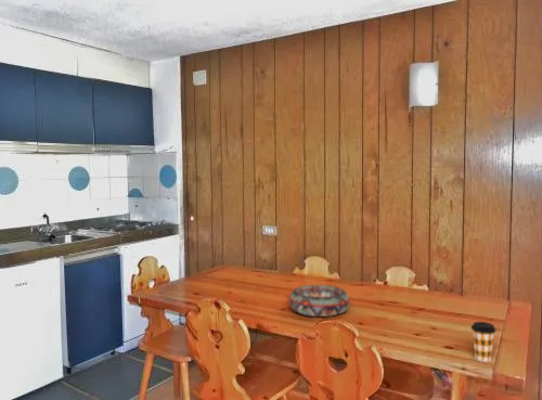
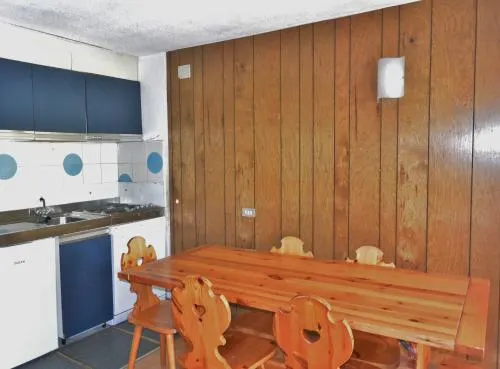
- decorative bowl [288,284,351,318]
- coffee cup [470,321,498,363]
